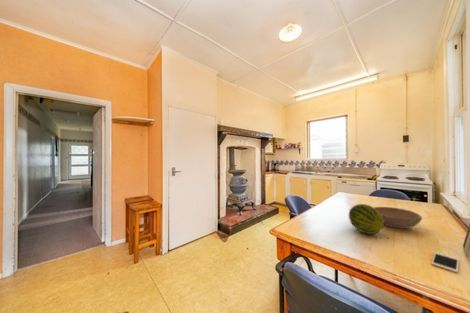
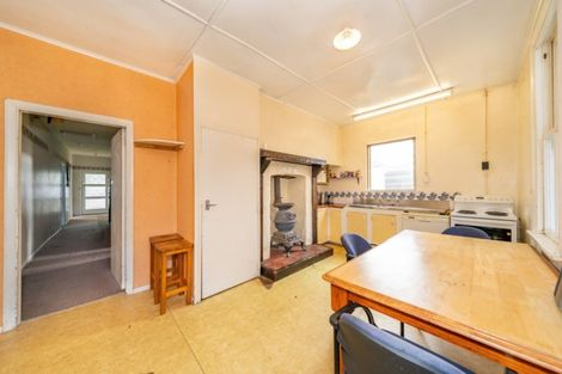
- bowl [373,206,423,229]
- cell phone [430,251,460,274]
- fruit [348,203,385,235]
